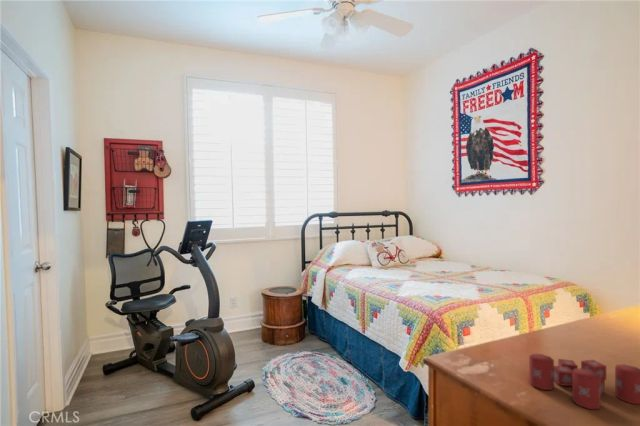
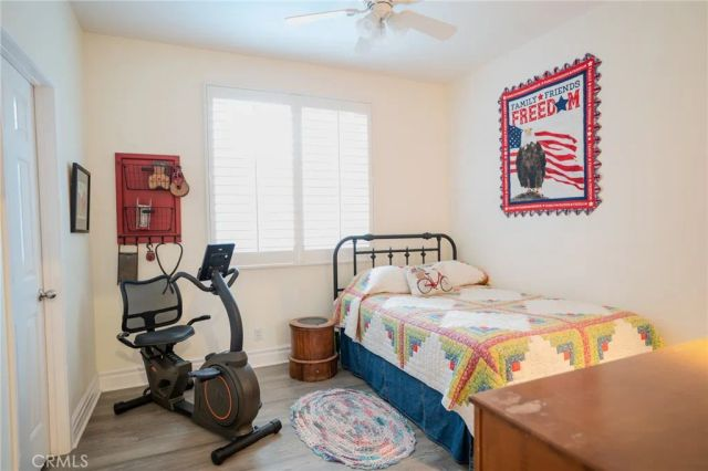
- candle [528,353,640,410]
